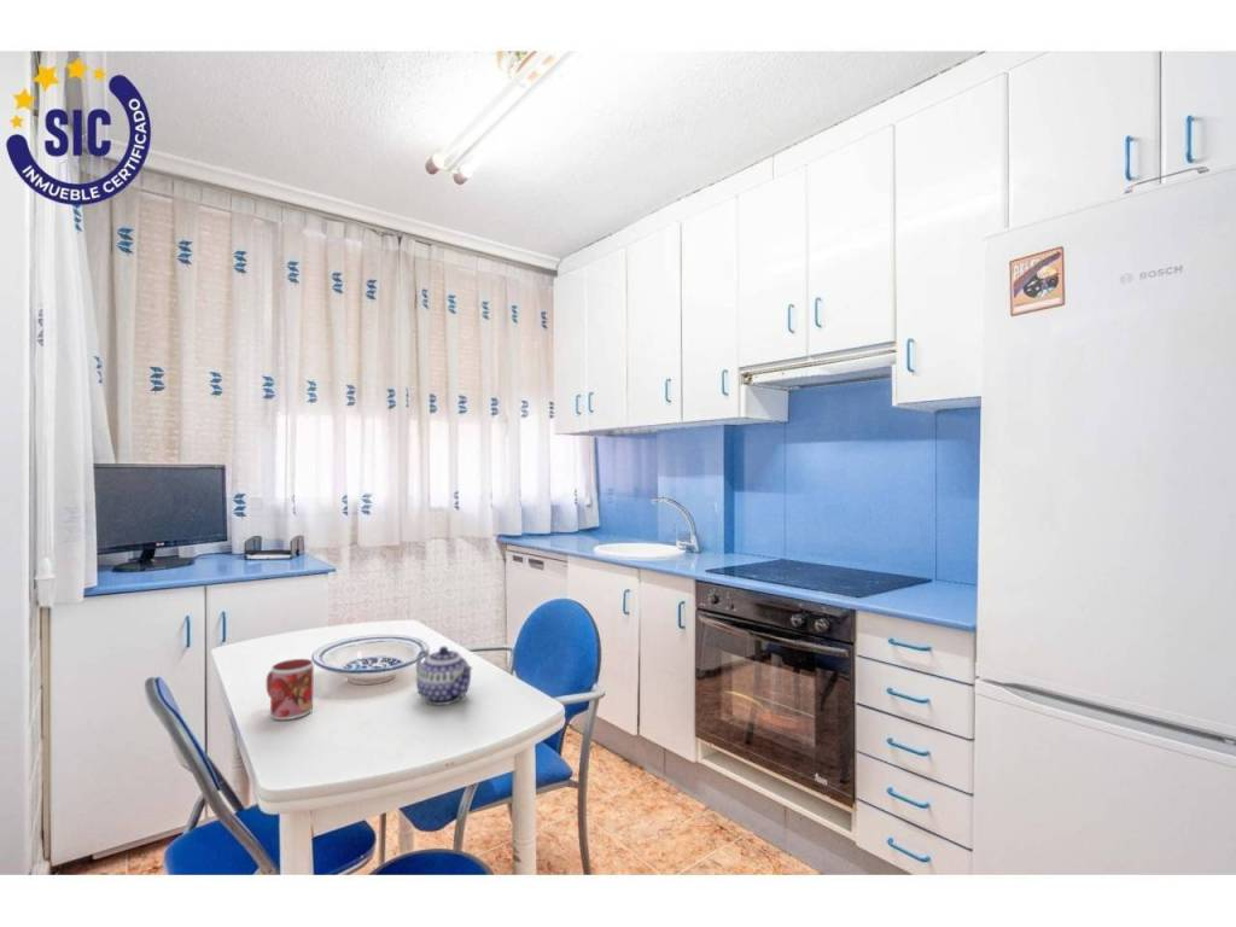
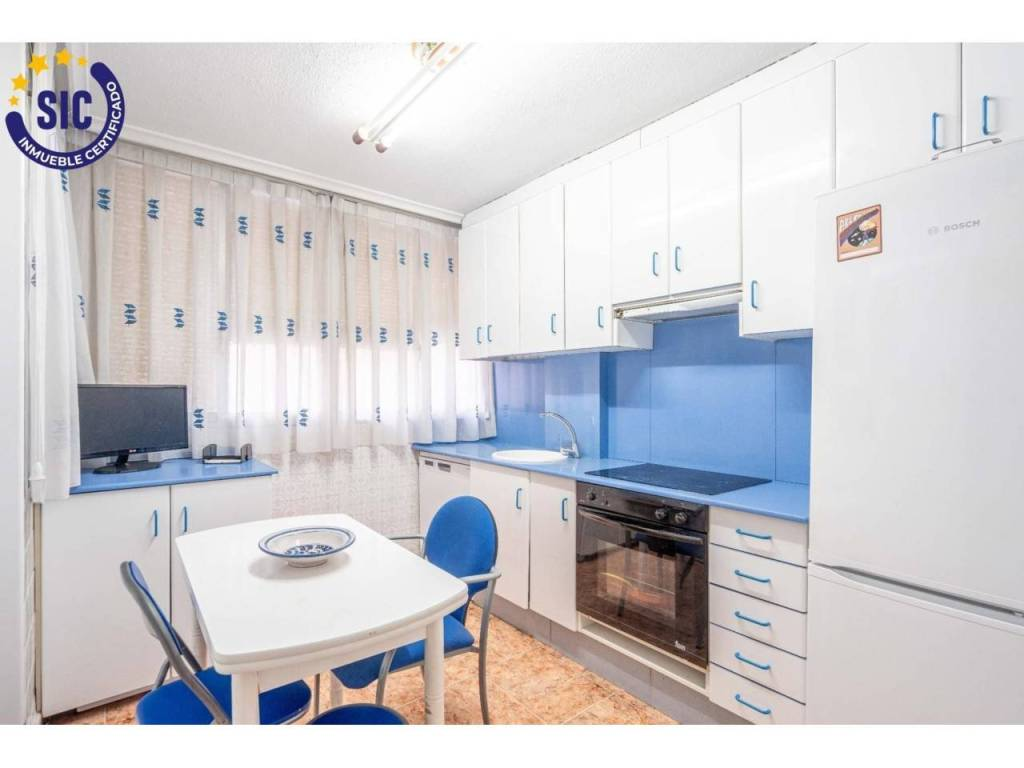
- mug [266,658,315,721]
- teapot [415,645,473,706]
